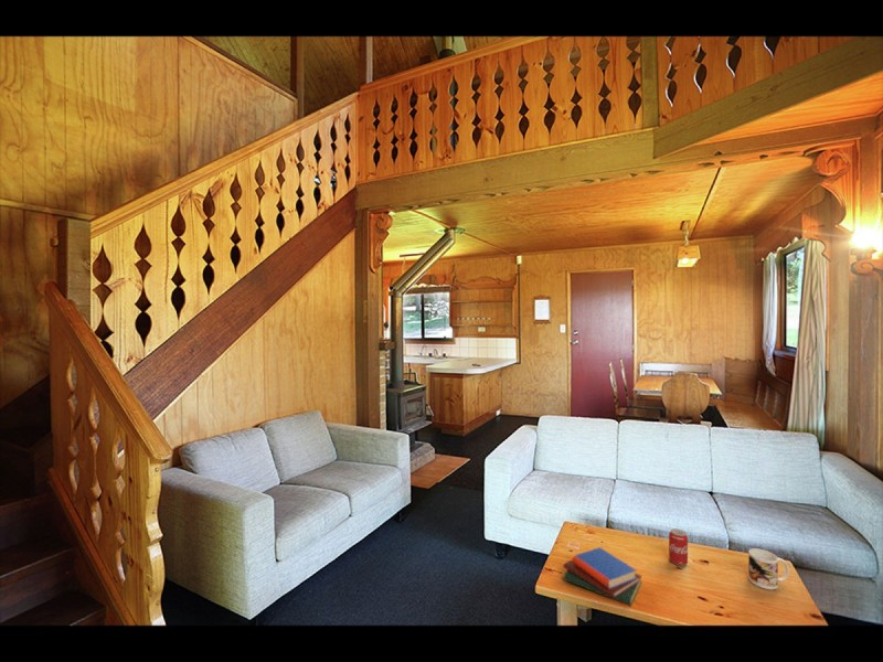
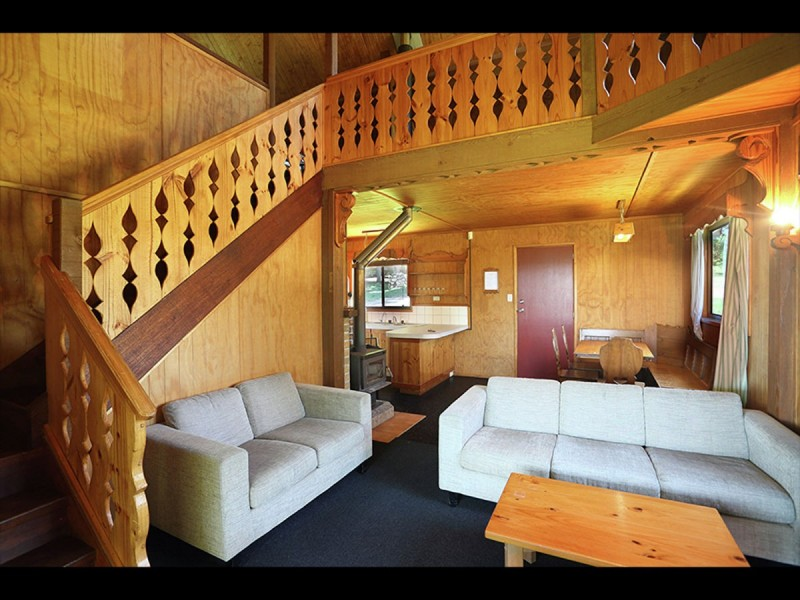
- book [562,546,643,607]
- beverage can [668,527,689,567]
- mug [747,547,790,590]
